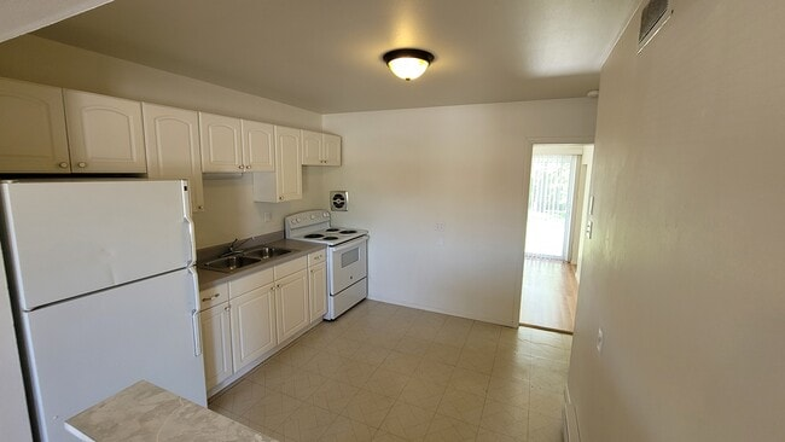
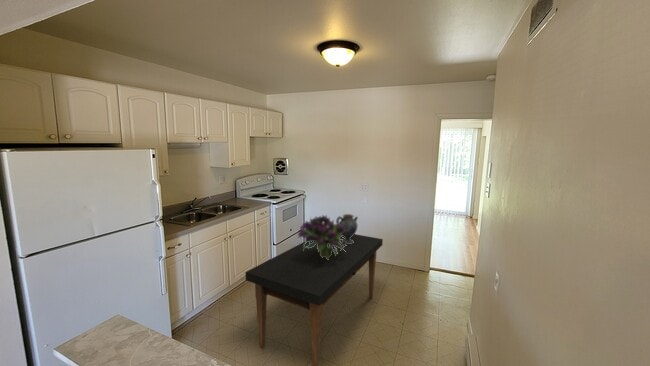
+ ceramic jug [335,213,359,244]
+ bouquet [296,214,347,260]
+ dining table [244,233,384,366]
